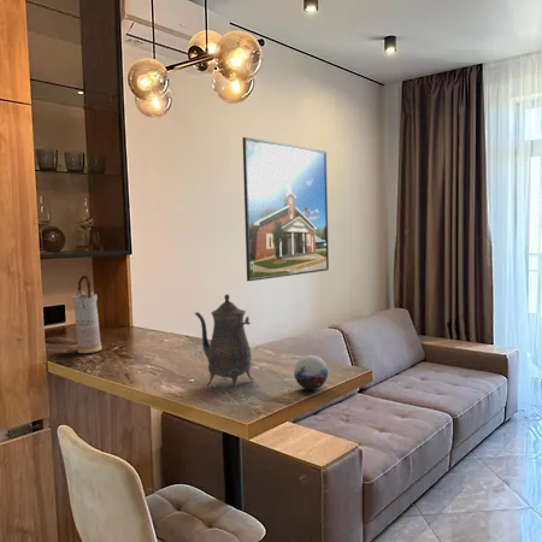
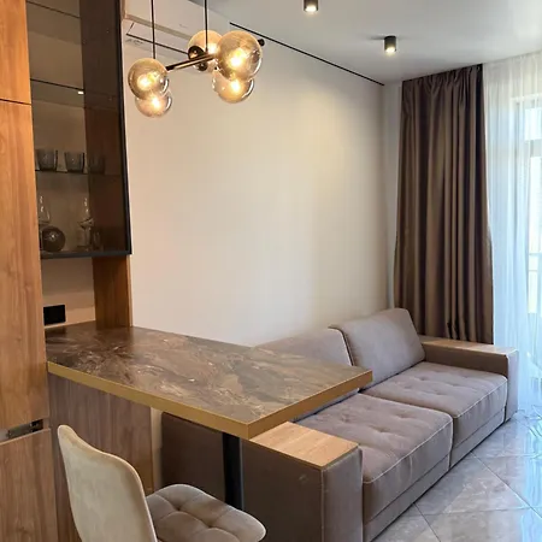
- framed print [242,136,330,282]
- vase [71,275,102,354]
- teapot [193,293,254,391]
- decorative orb [293,354,329,390]
